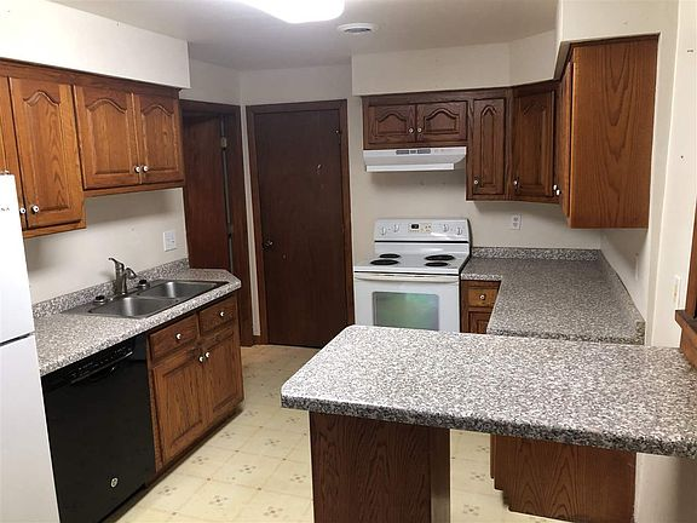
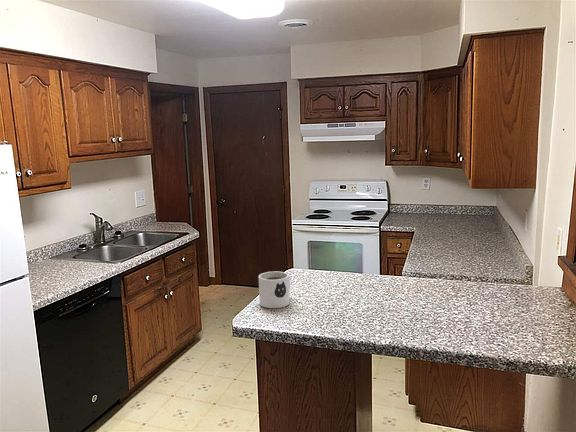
+ mug [258,271,291,309]
